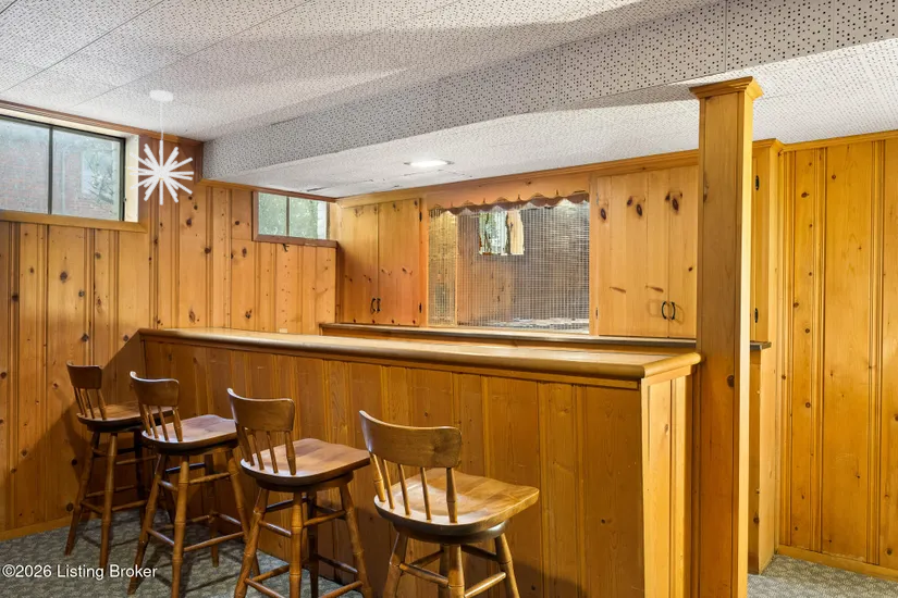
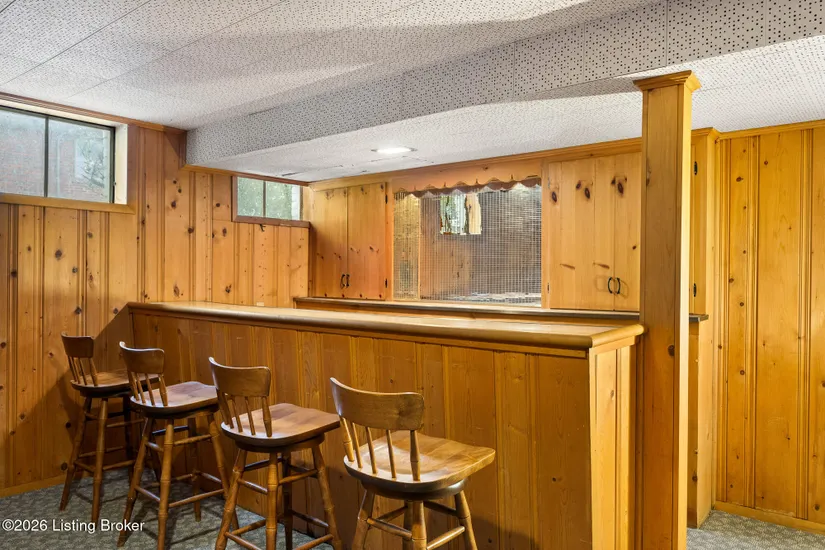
- pendant light [127,89,195,205]
